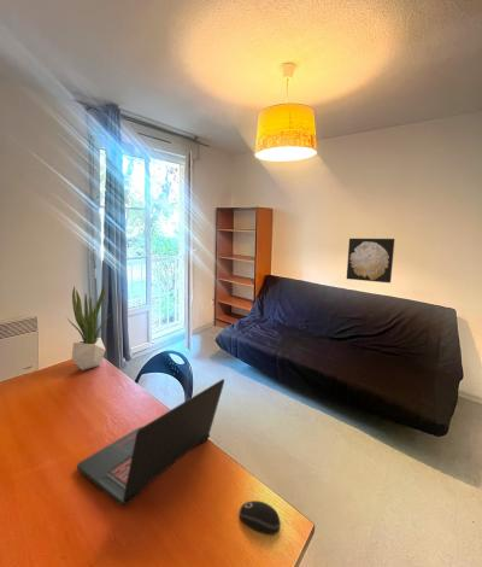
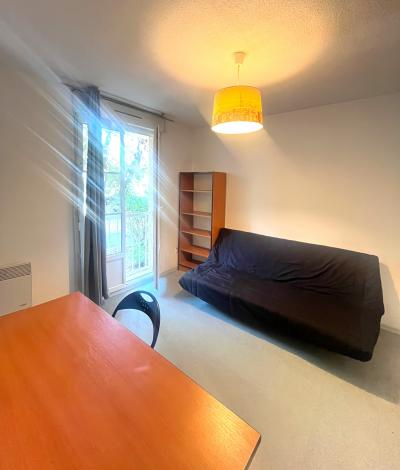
- wall art [346,238,395,284]
- computer mouse [239,499,282,536]
- laptop [76,378,225,507]
- potted plant [66,285,111,372]
